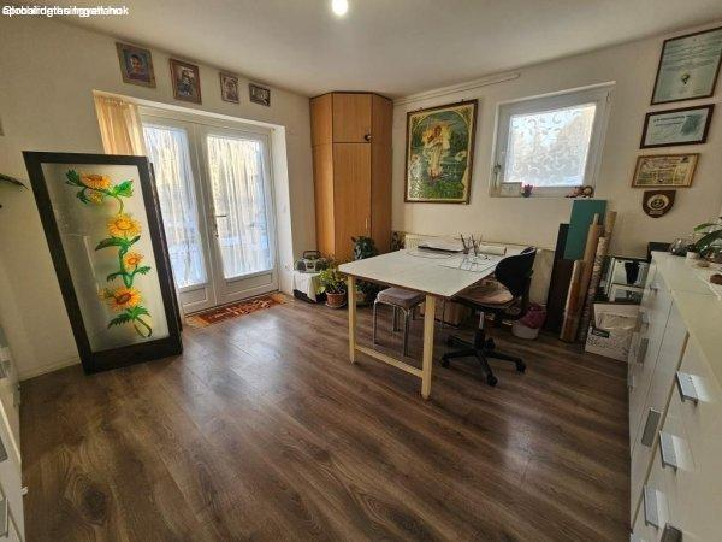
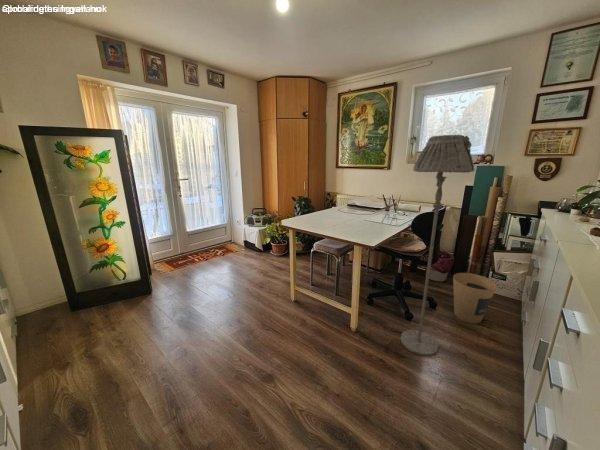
+ trash can [452,272,498,325]
+ floor lamp [400,134,475,357]
